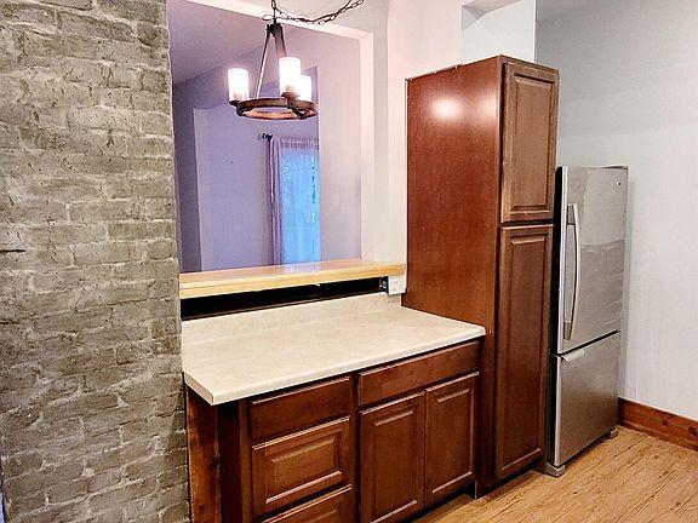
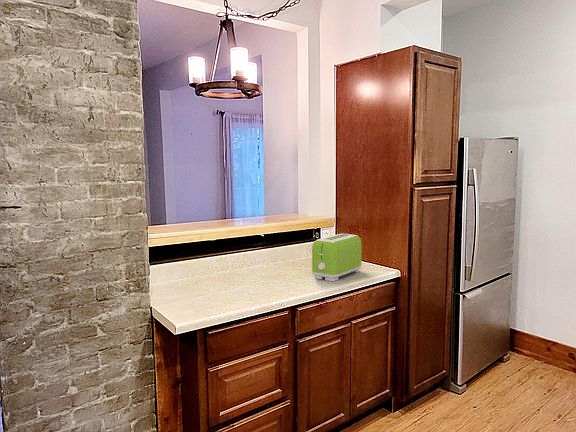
+ toaster [311,233,363,282]
